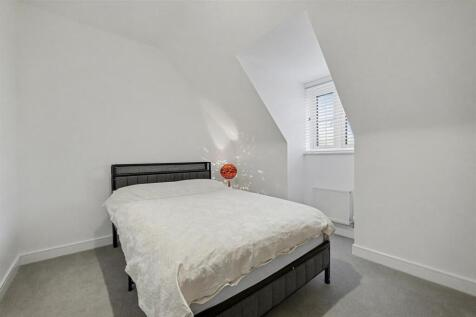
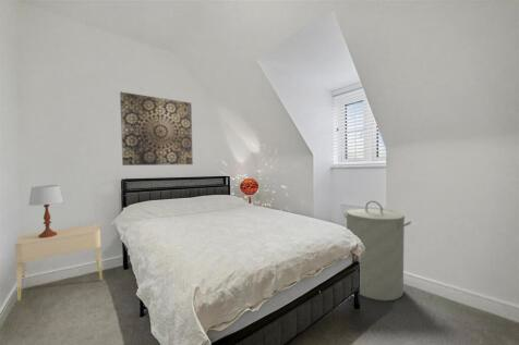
+ laundry hamper [342,200,412,301]
+ table lamp [27,184,64,238]
+ wall art [119,91,194,167]
+ nightstand [14,223,104,301]
